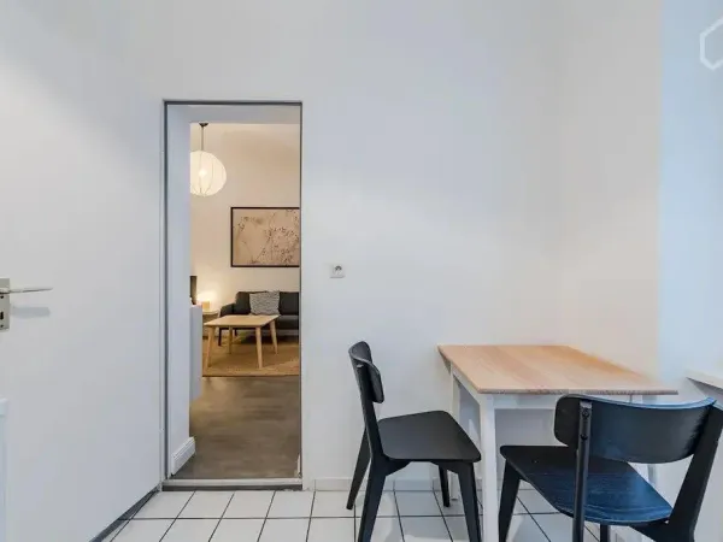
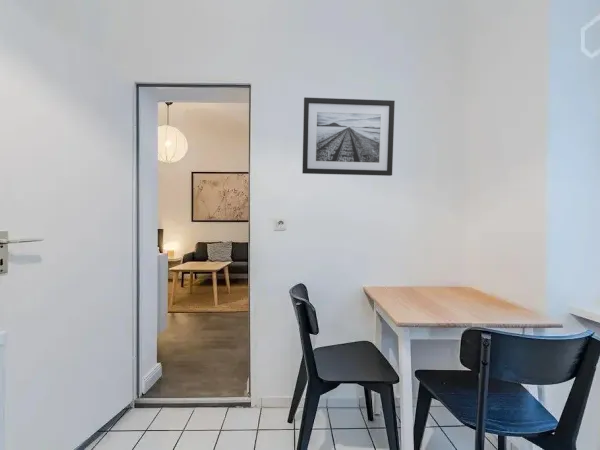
+ wall art [301,96,396,177]
